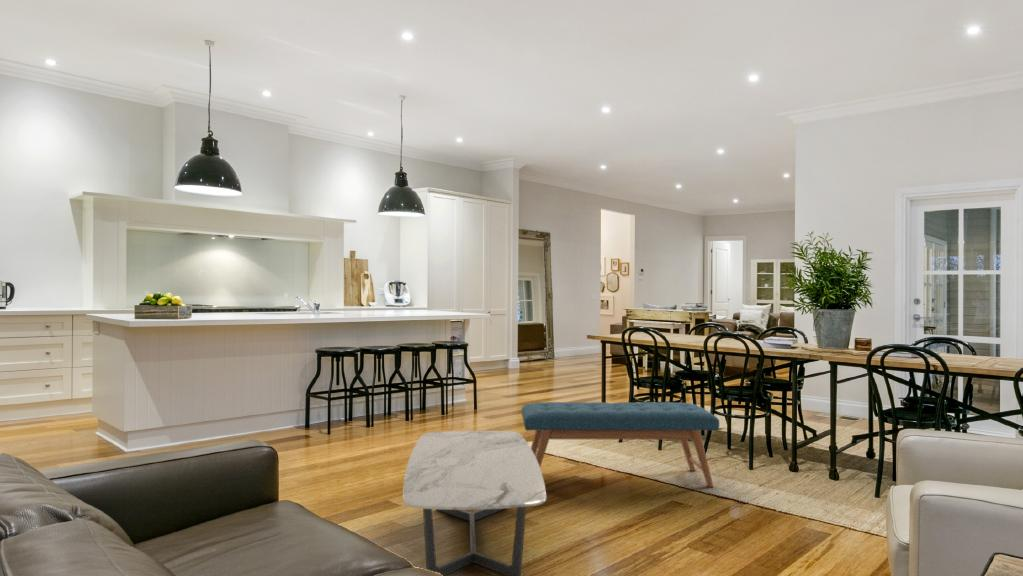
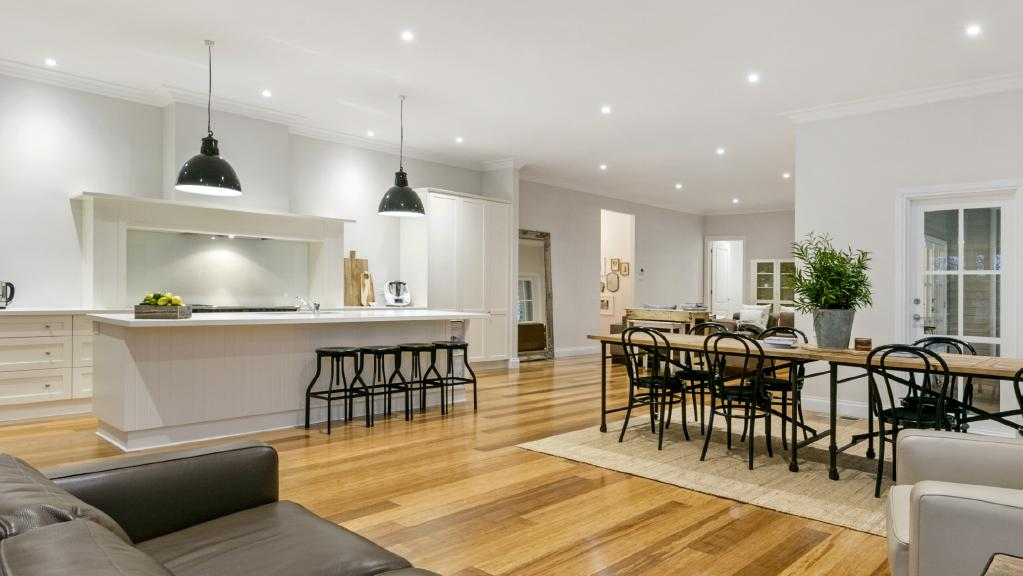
- coffee table [402,430,548,576]
- bench [521,401,720,488]
